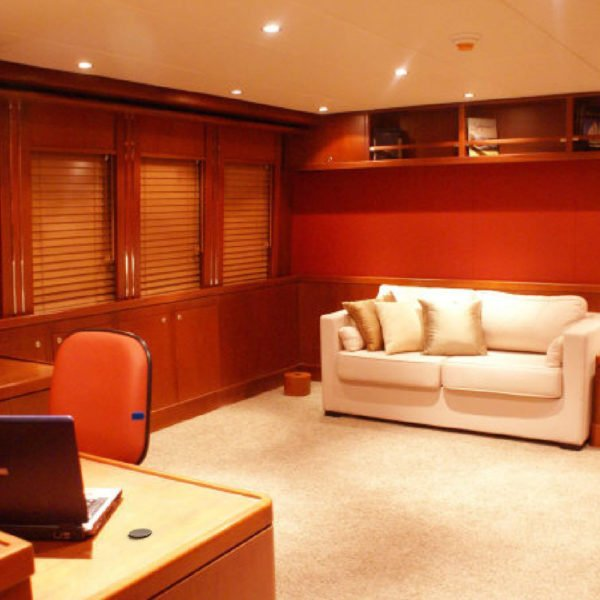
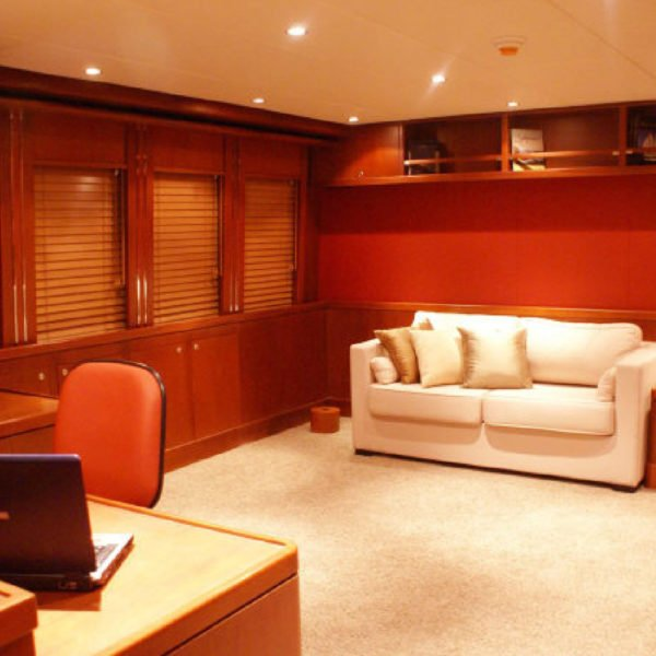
- water bottle [127,410,153,538]
